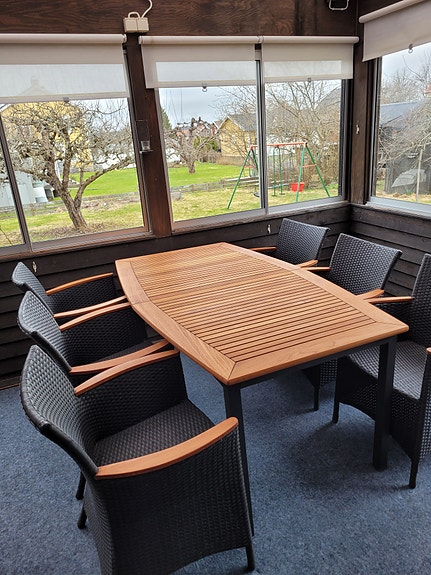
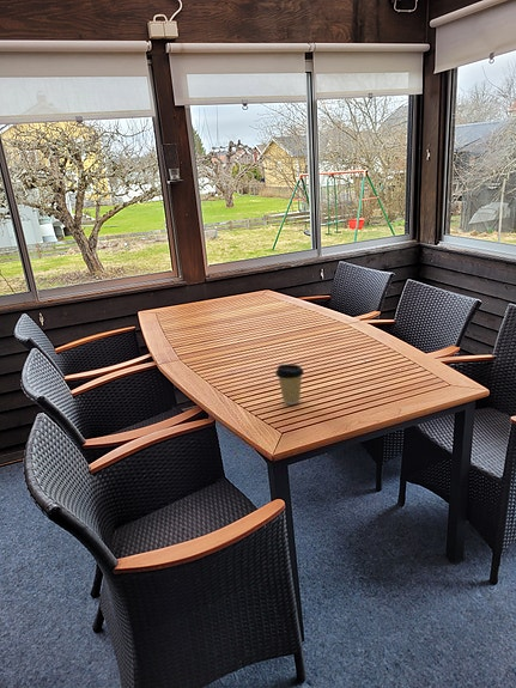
+ coffee cup [274,364,305,406]
